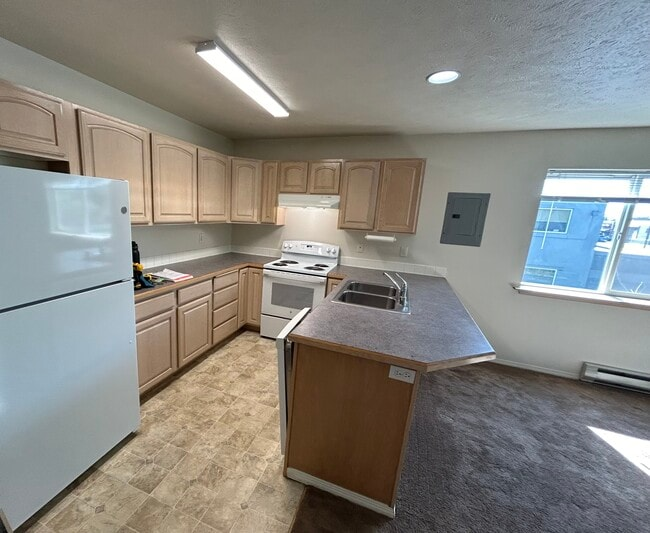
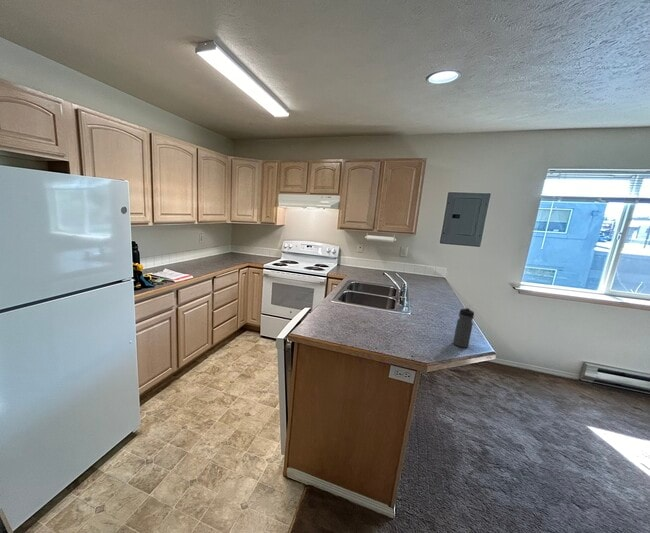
+ water bottle [452,306,475,348]
